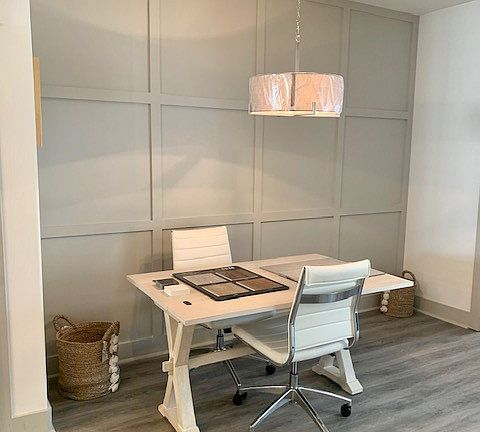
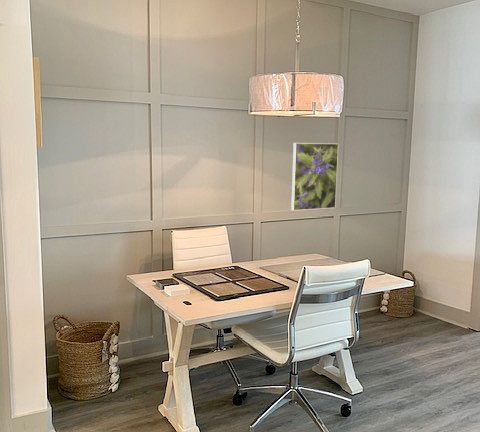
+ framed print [290,142,339,212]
